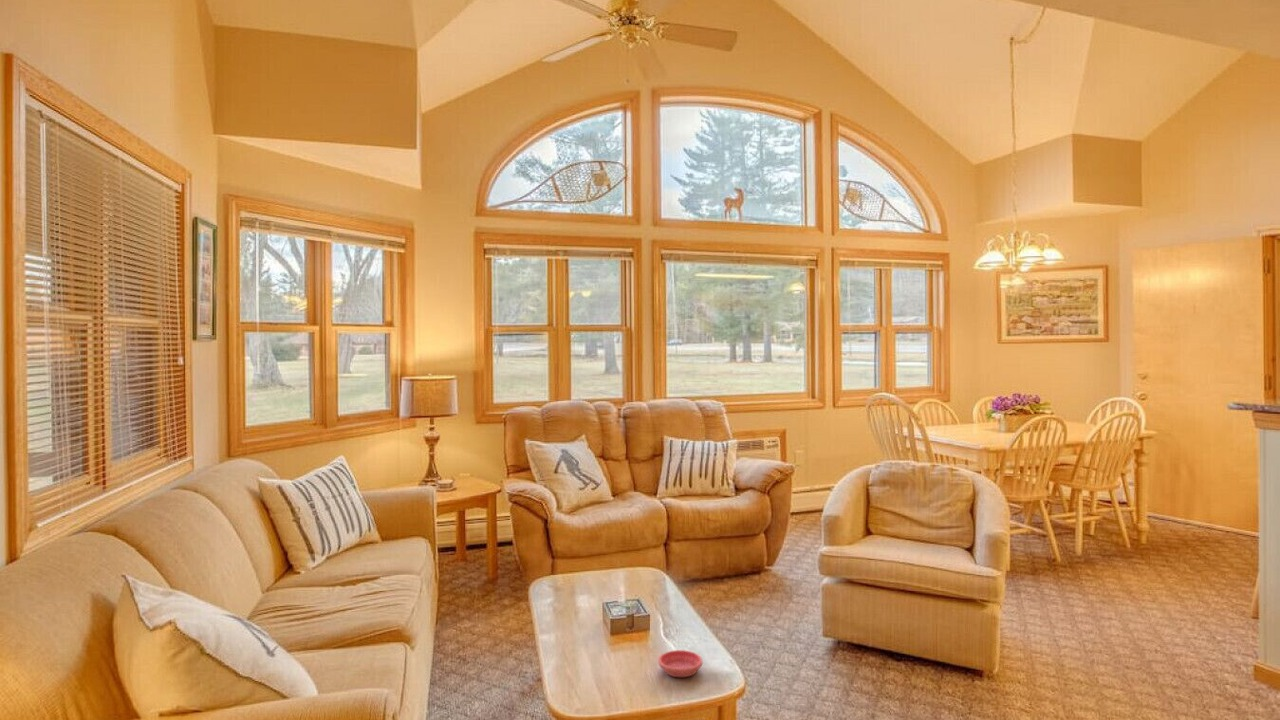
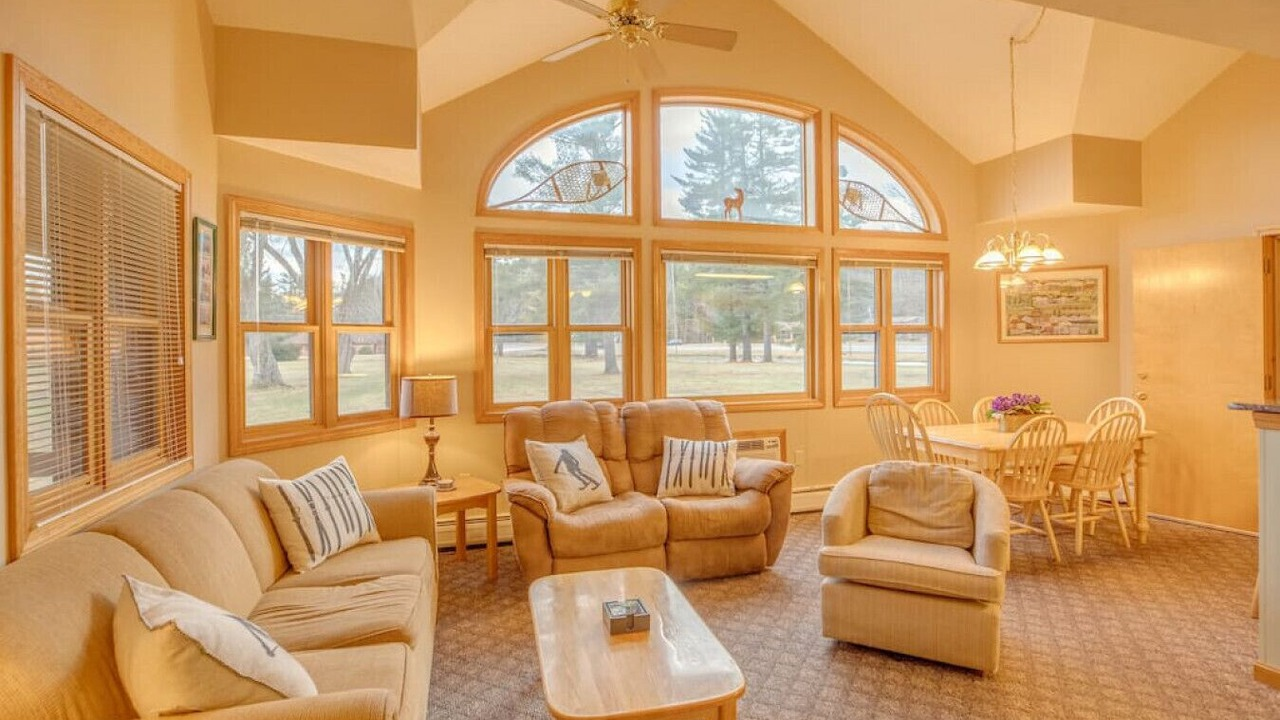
- saucer [657,649,703,678]
